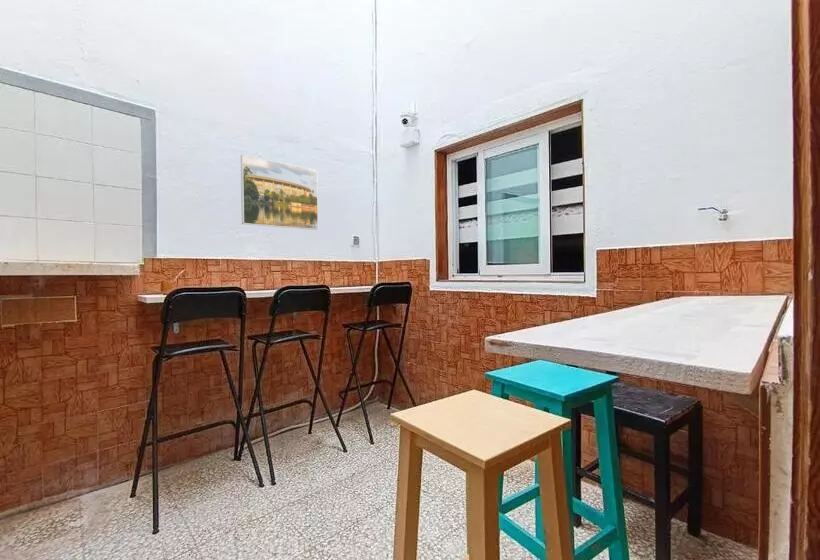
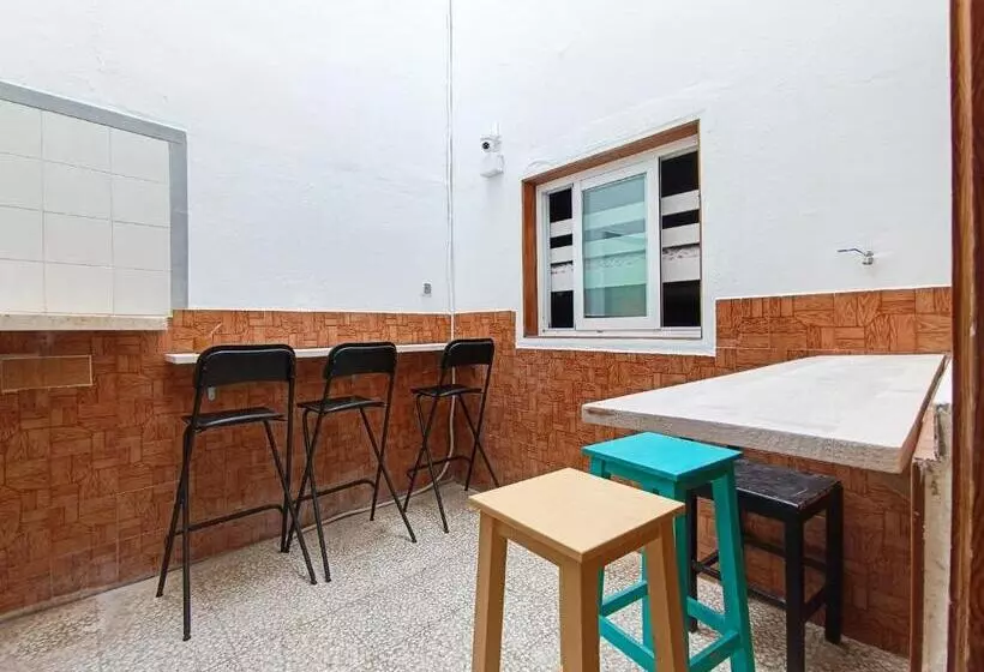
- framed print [240,154,319,231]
